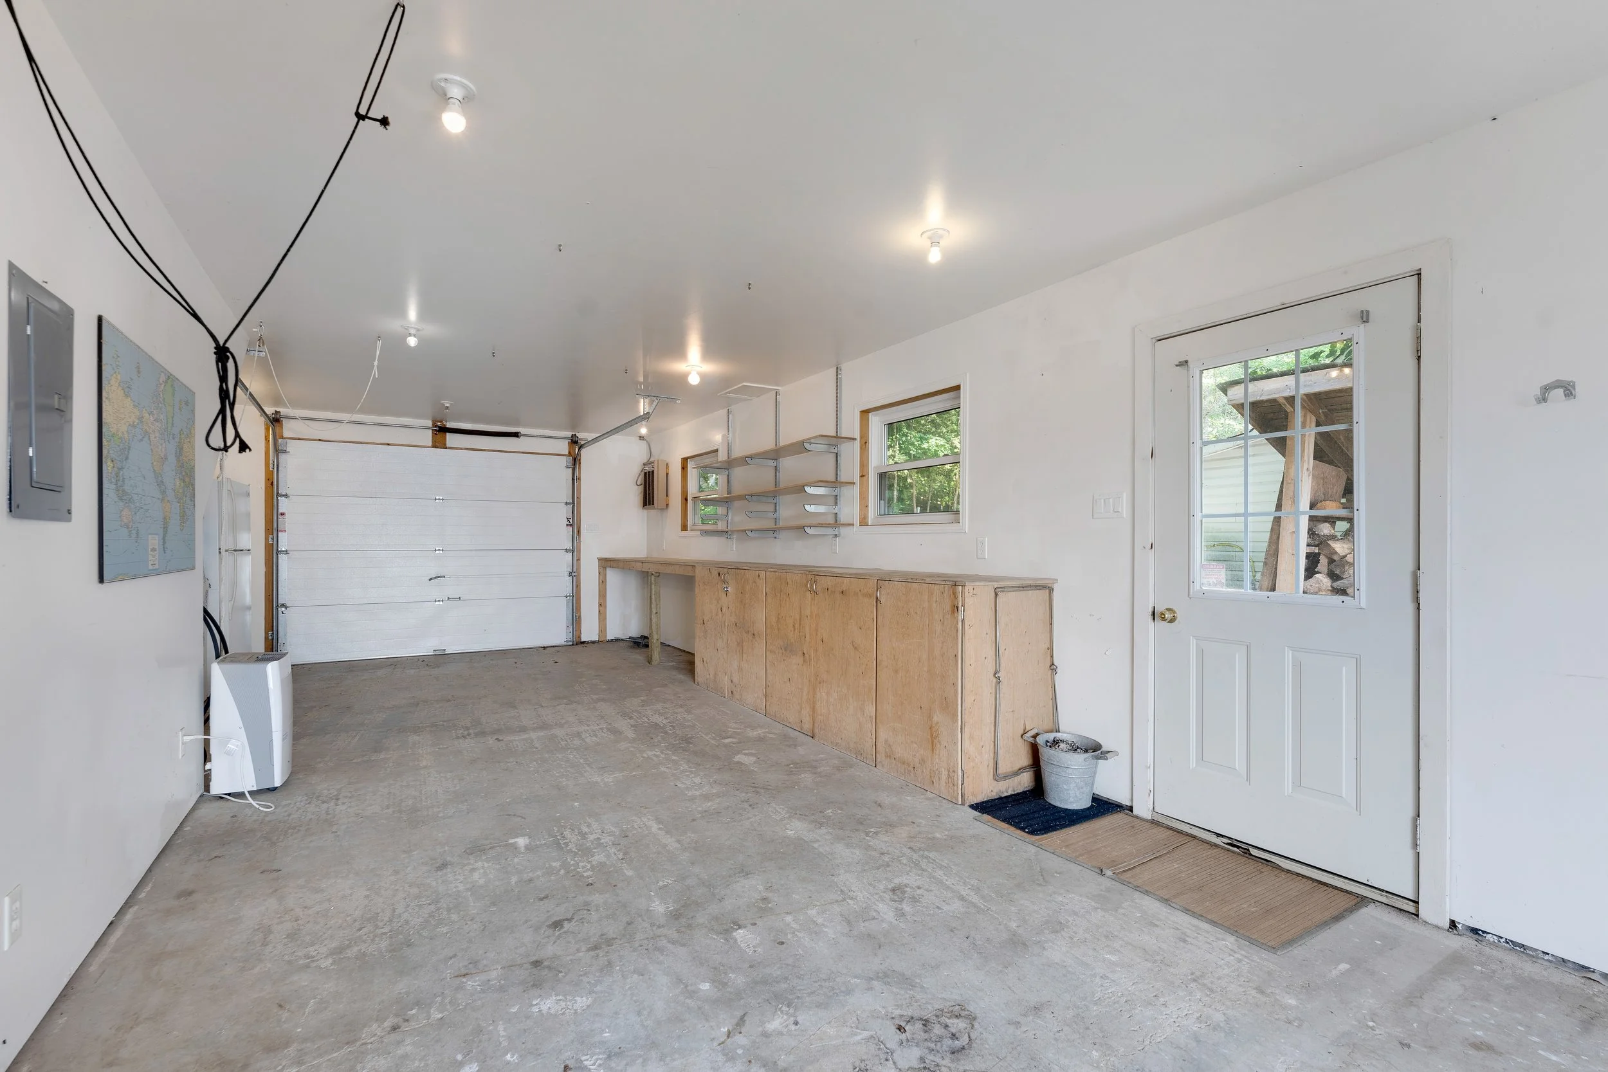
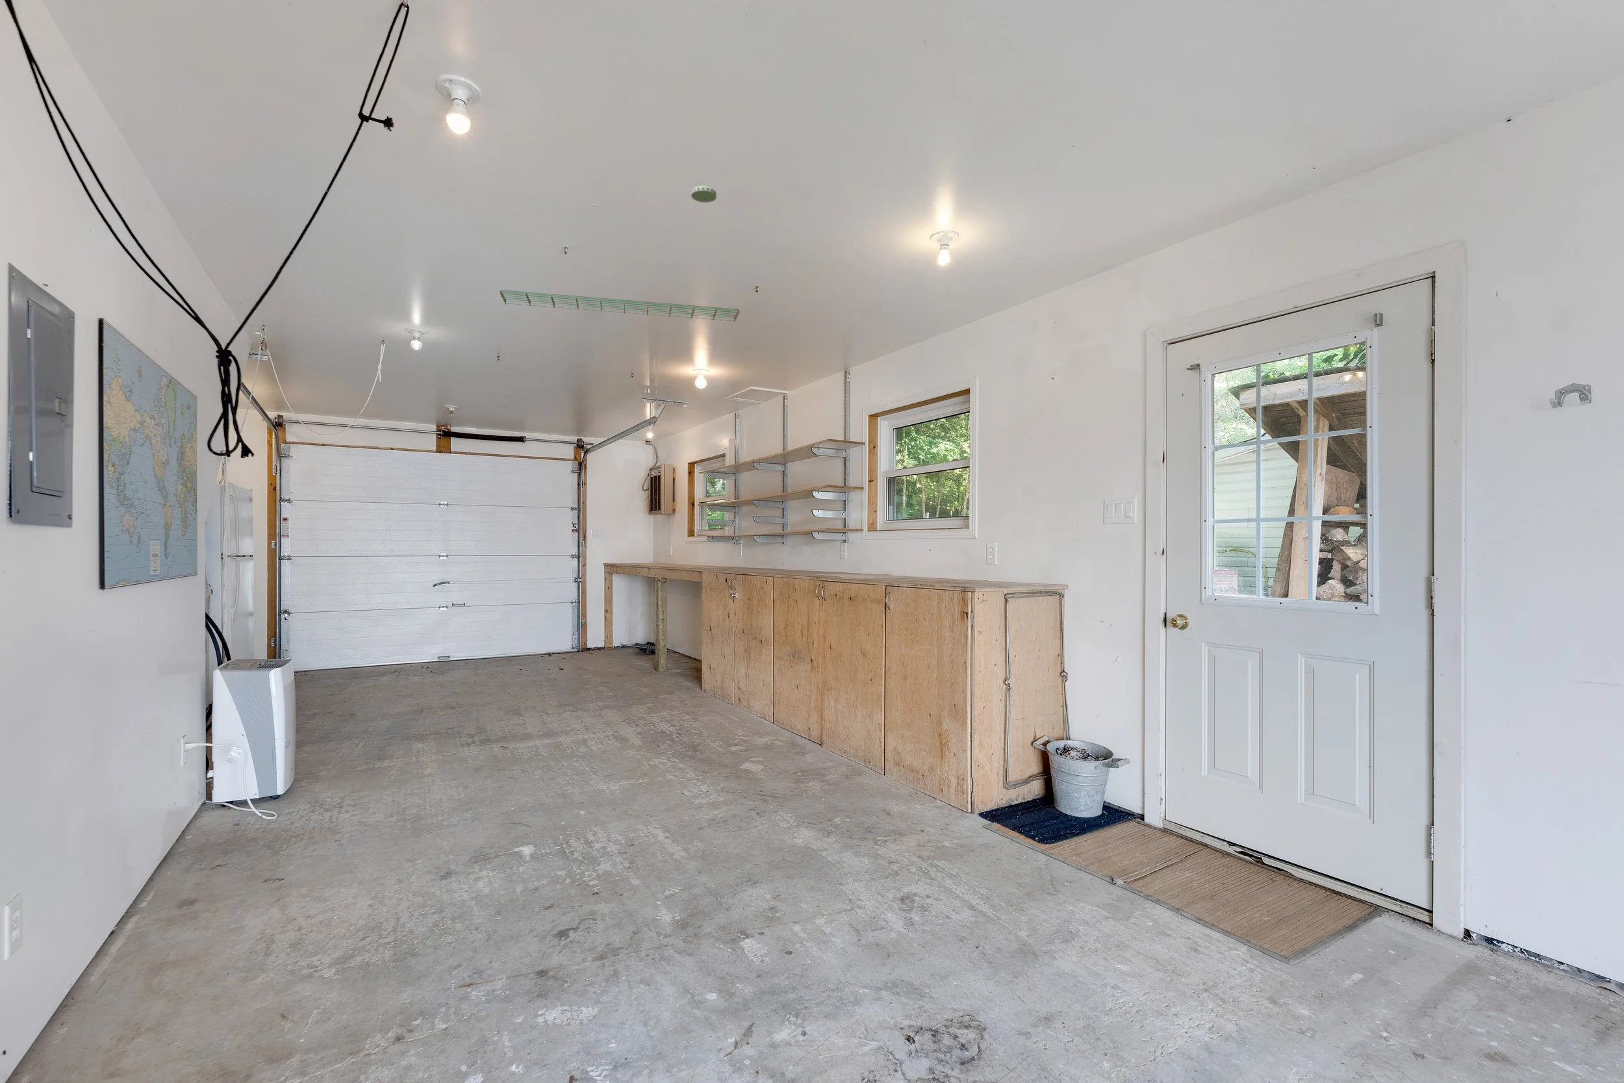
+ smoke detector [690,185,718,203]
+ light panel [499,289,740,323]
